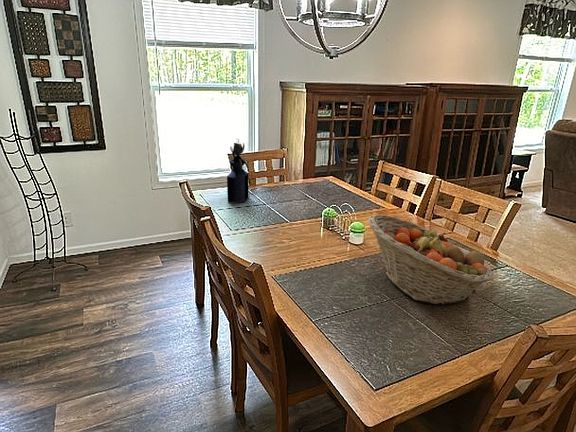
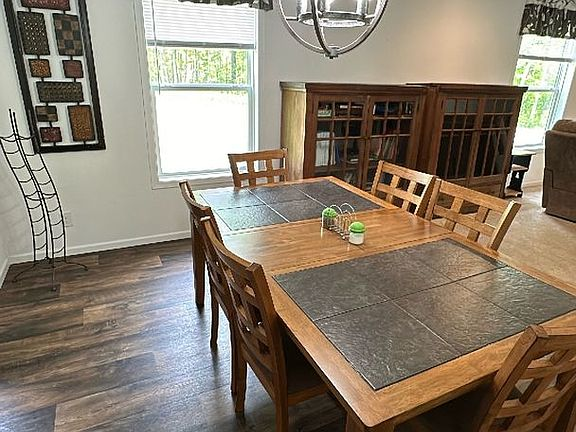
- fruit basket [368,213,494,306]
- vase [226,138,250,203]
